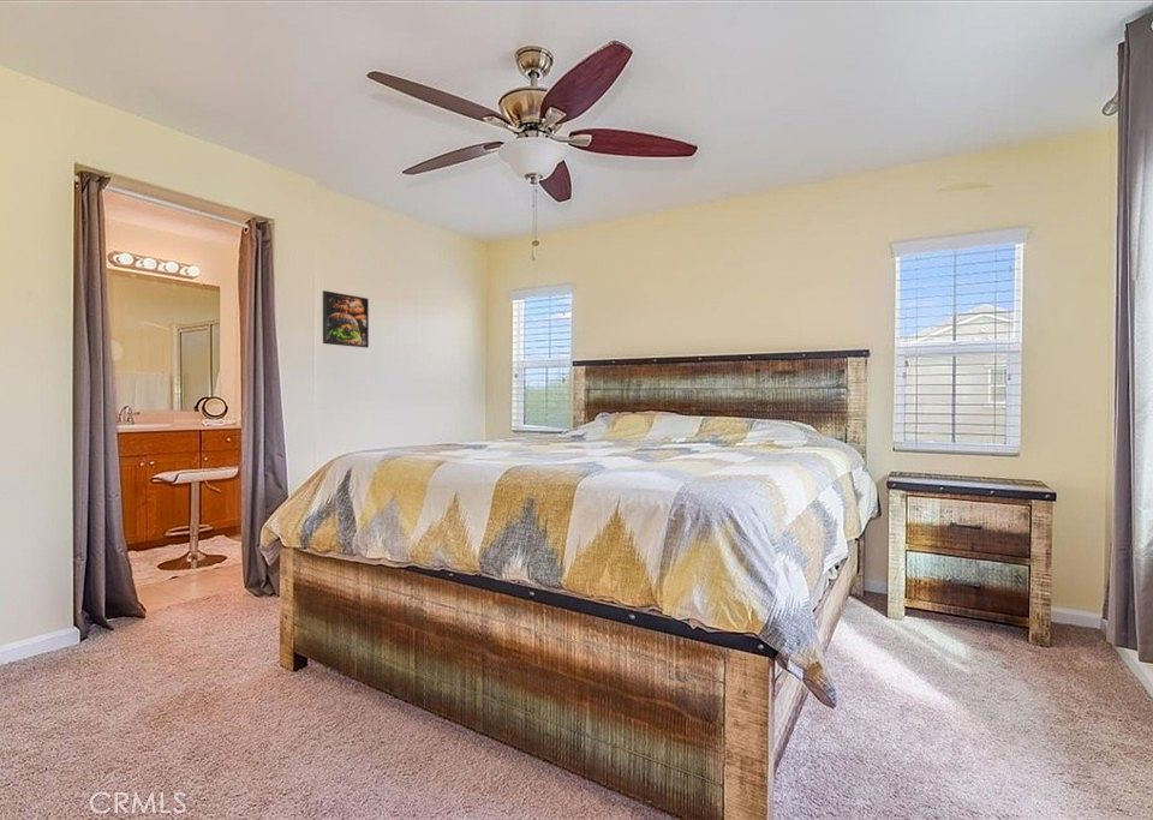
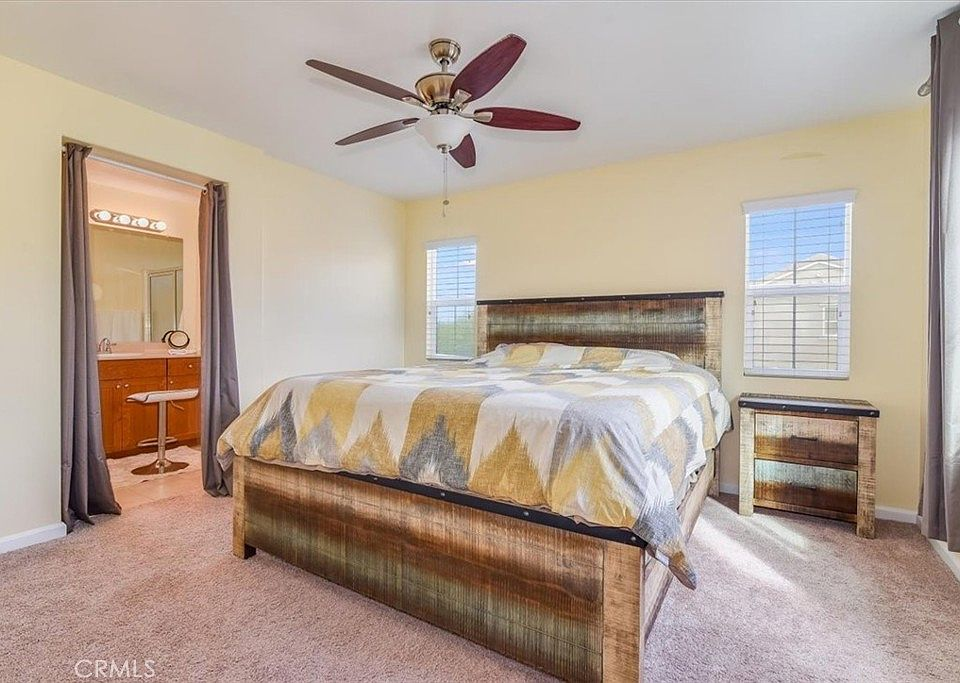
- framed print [322,289,370,349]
